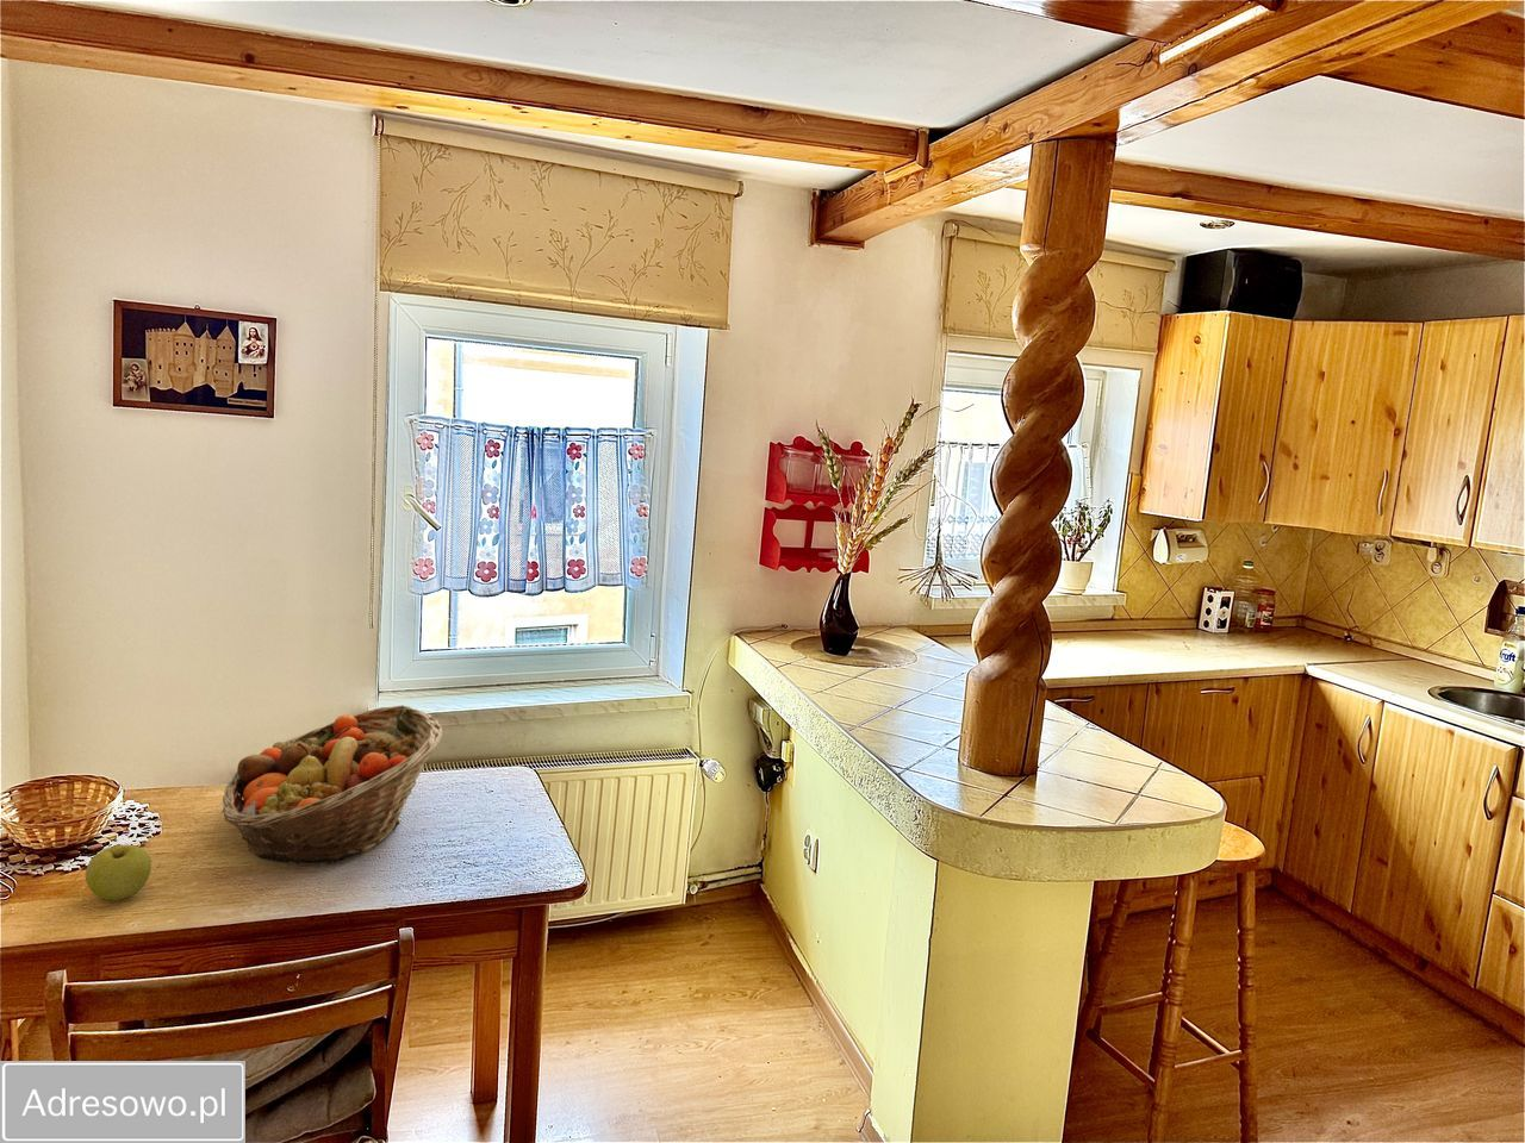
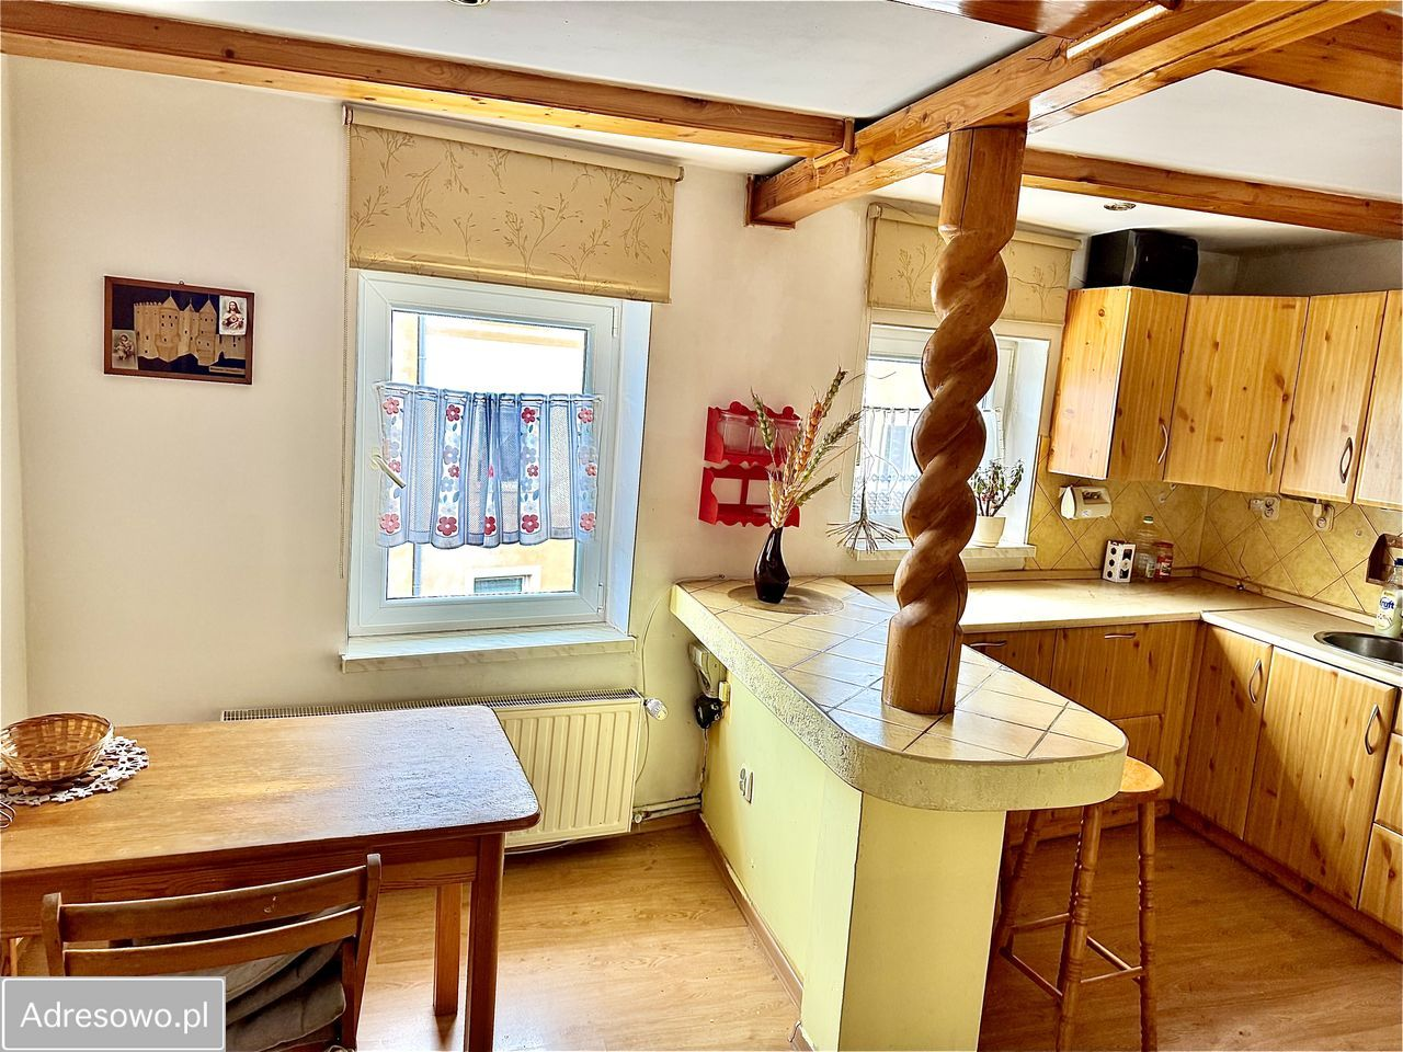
- apple [84,844,152,902]
- fruit basket [222,705,444,866]
